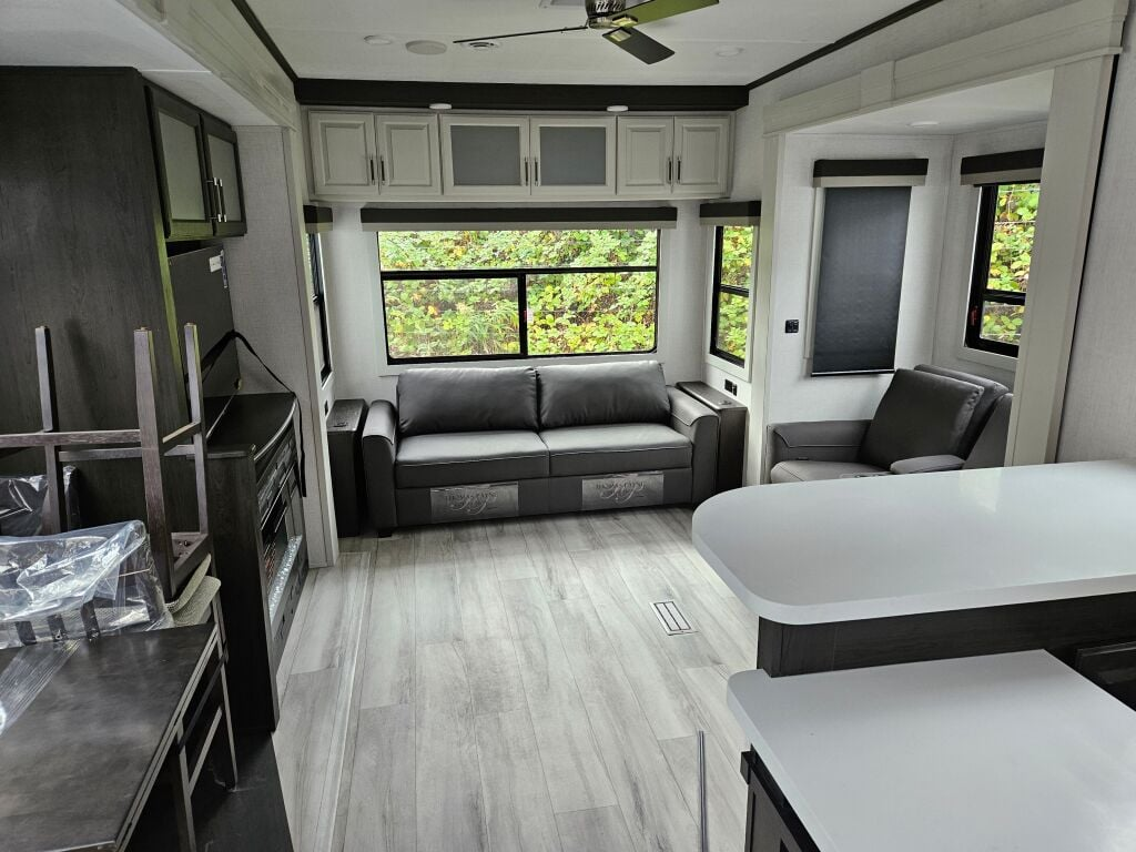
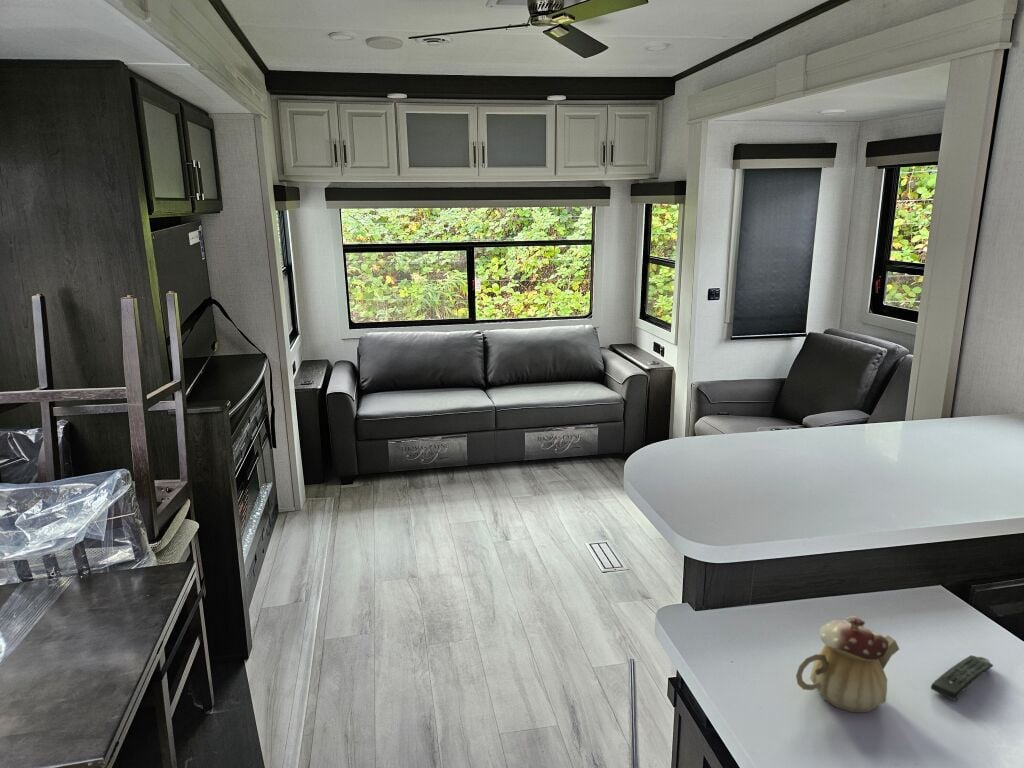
+ remote control [930,654,994,702]
+ teapot [795,615,900,713]
